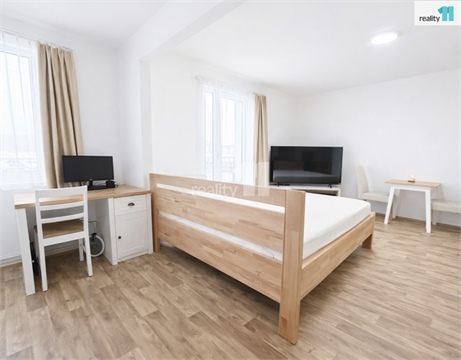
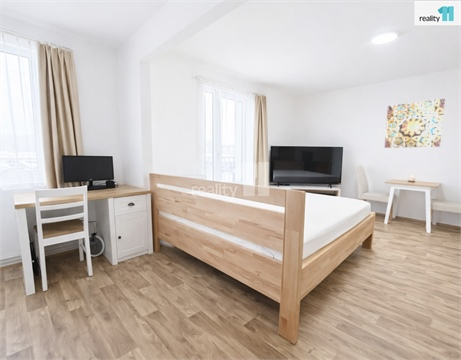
+ wall art [384,98,446,149]
